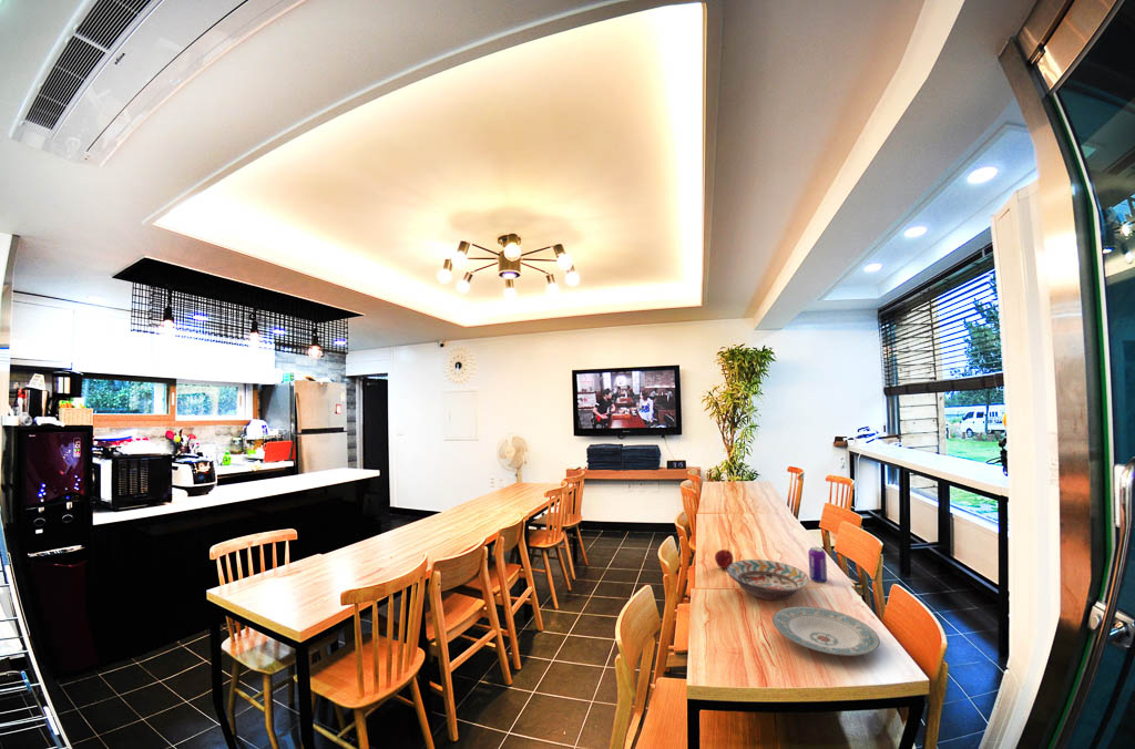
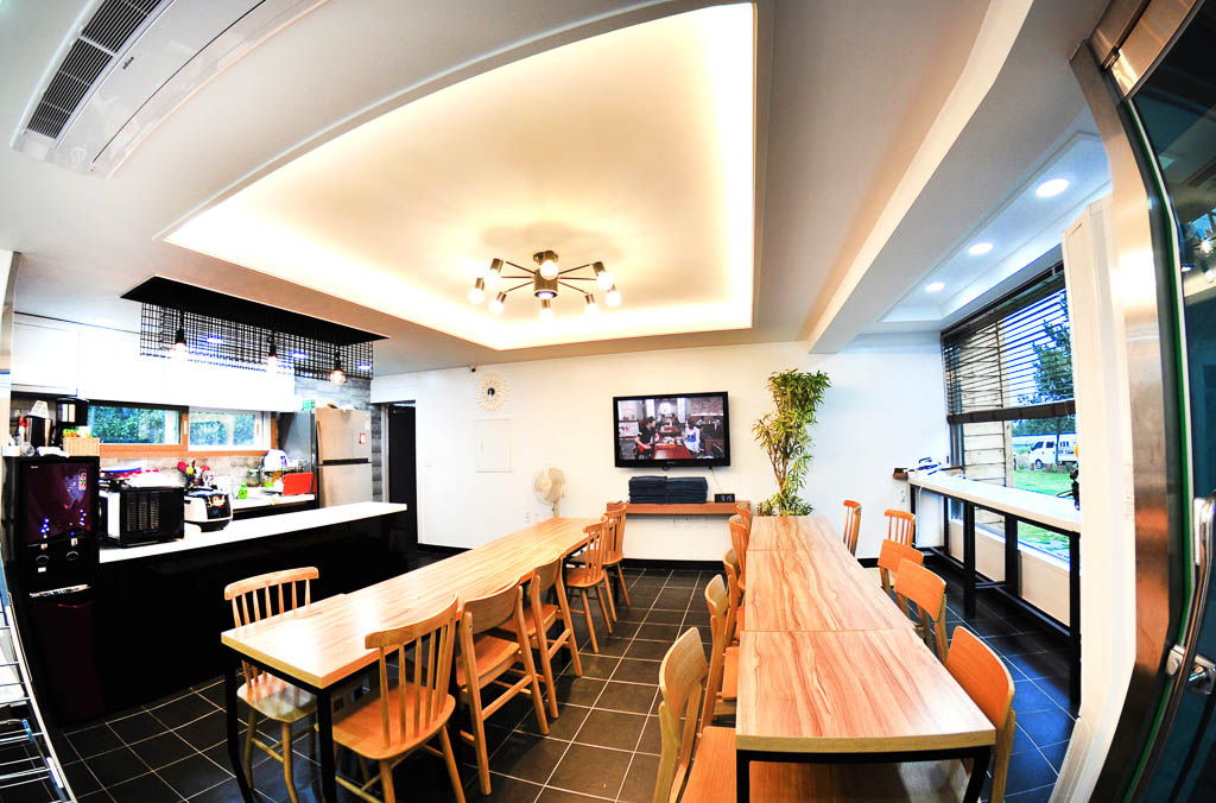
- beverage can [807,546,828,584]
- peach [714,548,734,570]
- decorative bowl [726,558,810,602]
- plate [771,605,881,657]
